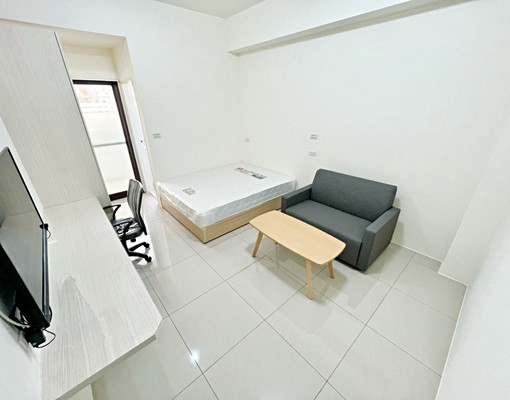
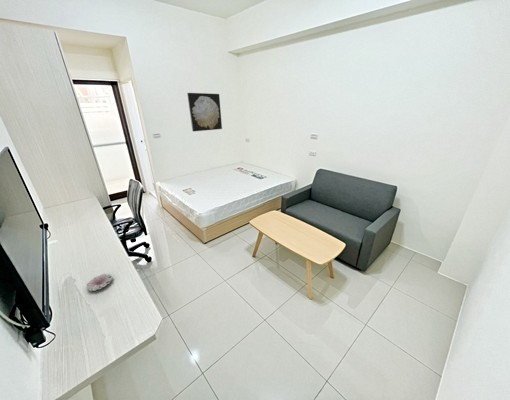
+ flower [85,273,113,292]
+ wall art [186,92,223,132]
